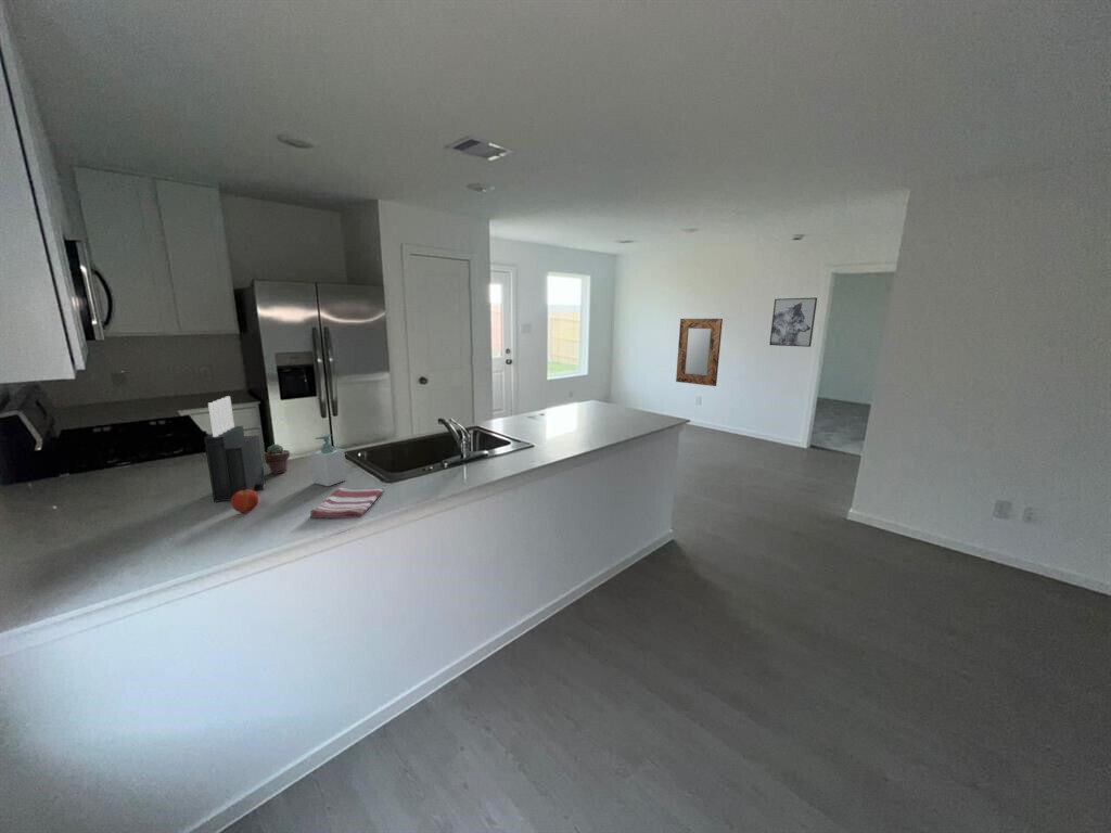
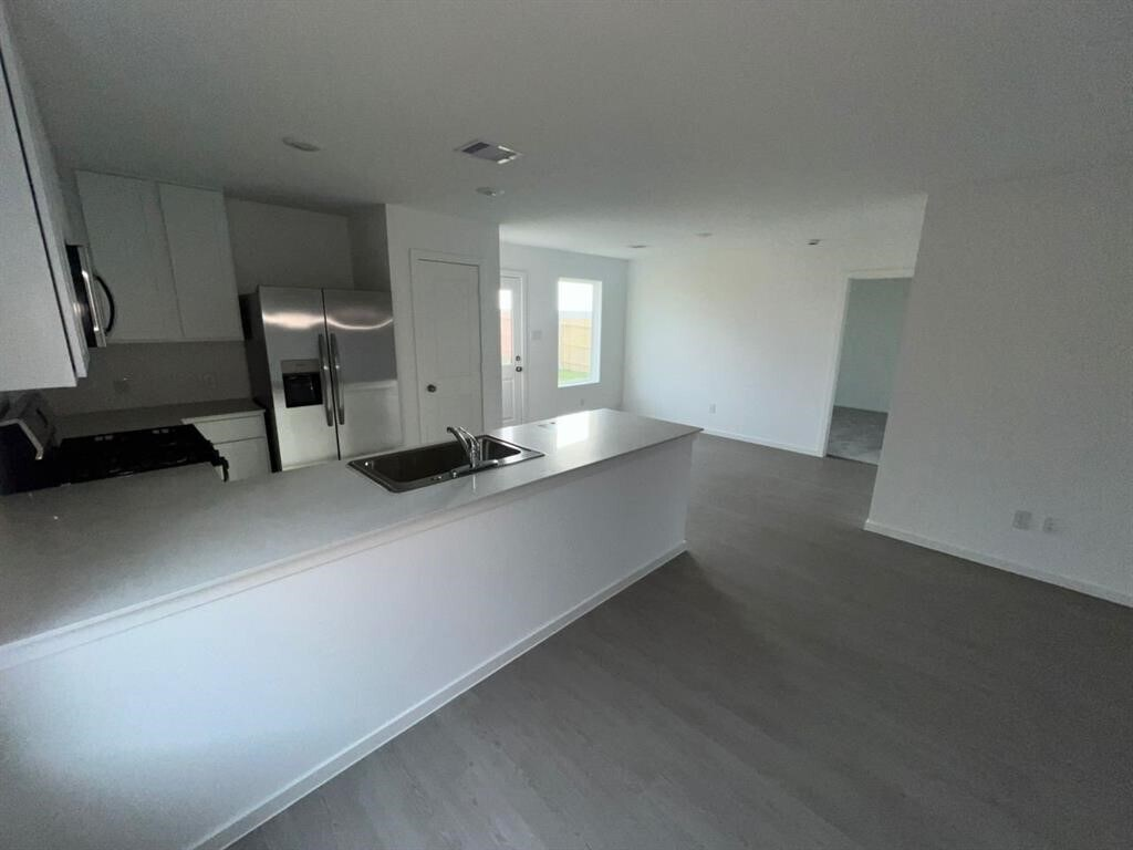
- wall art [768,297,818,348]
- apple [230,489,259,514]
- home mirror [675,318,724,387]
- knife block [203,395,266,503]
- soap bottle [309,433,348,487]
- potted succulent [264,444,291,475]
- dish towel [309,487,385,520]
